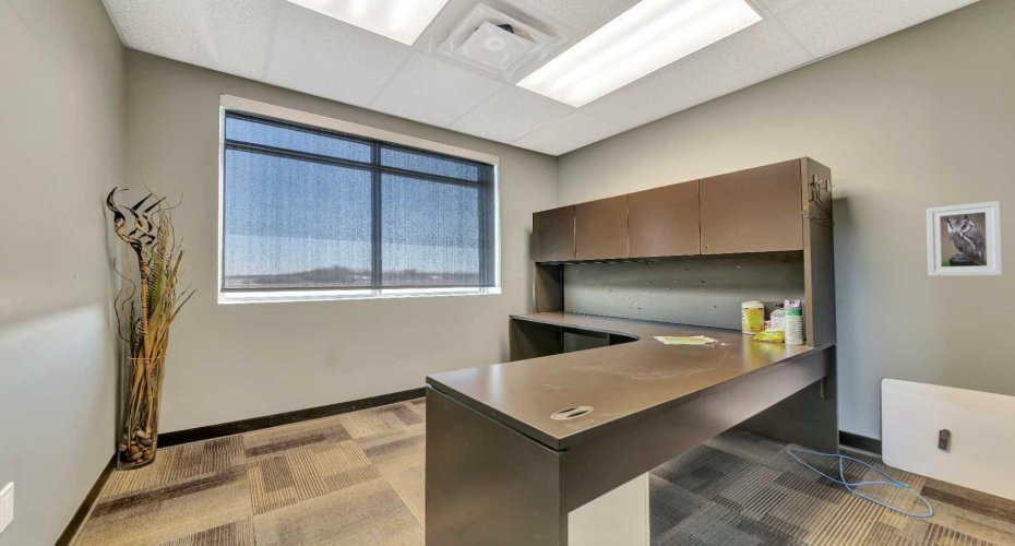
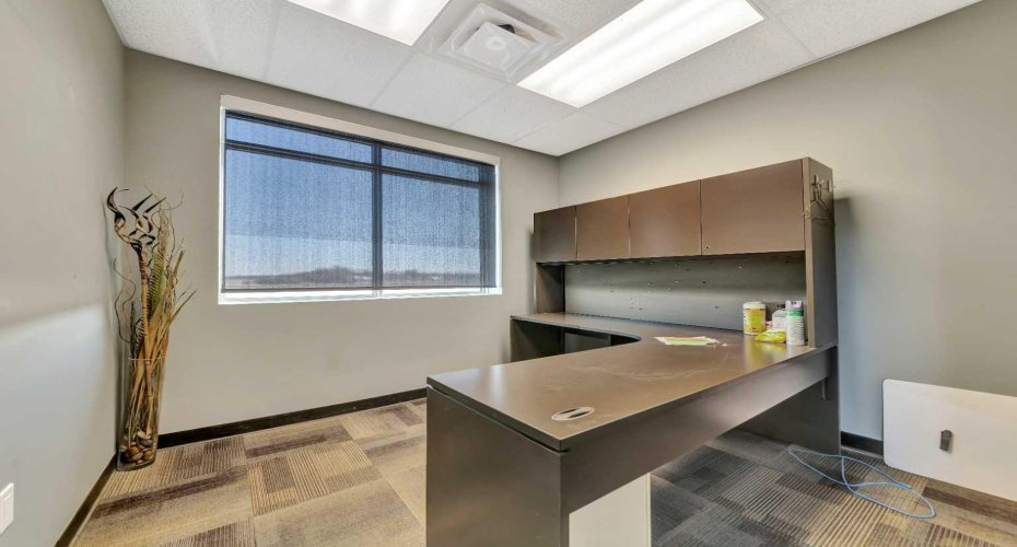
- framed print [926,200,1004,277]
